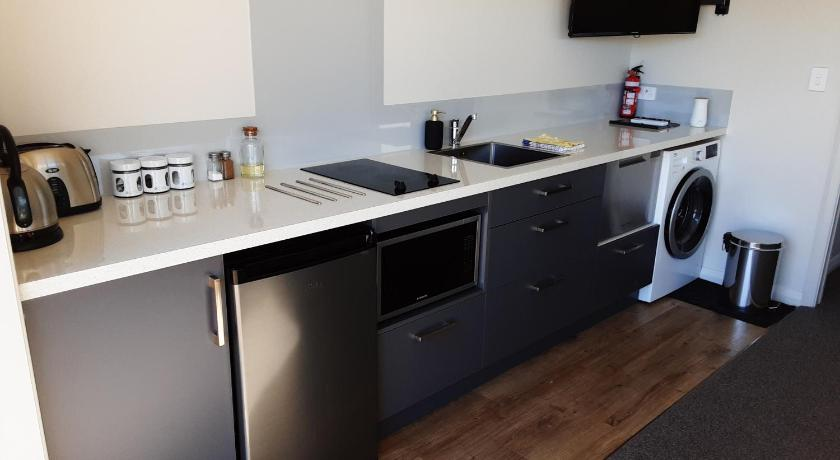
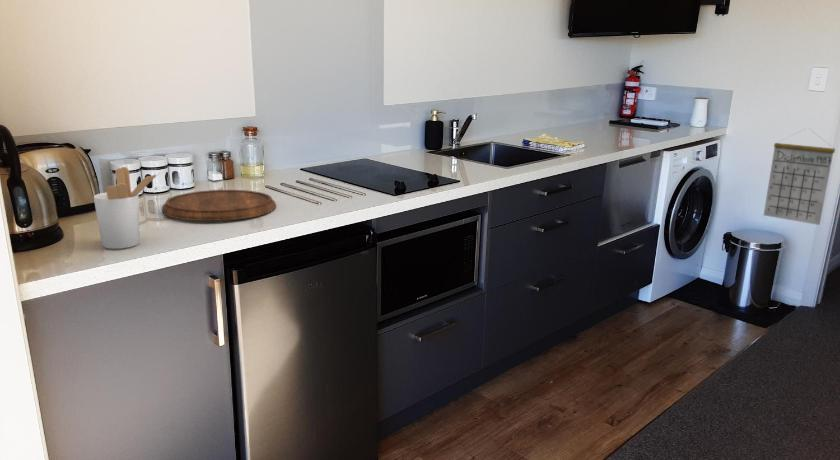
+ calendar [763,128,836,226]
+ cutting board [161,189,277,222]
+ utensil holder [93,166,160,250]
